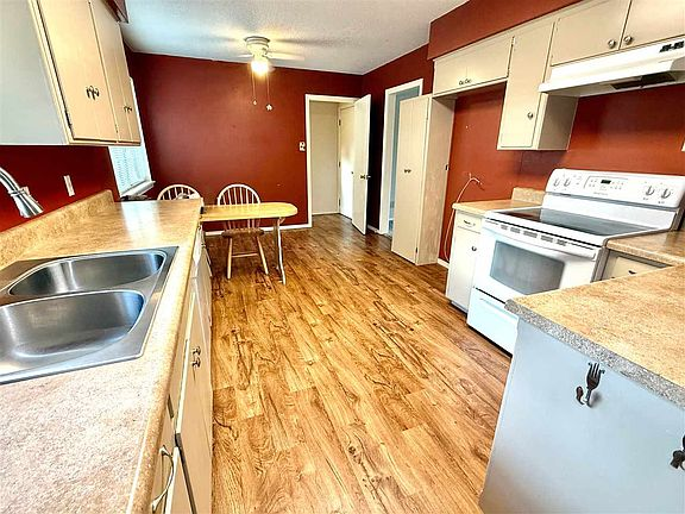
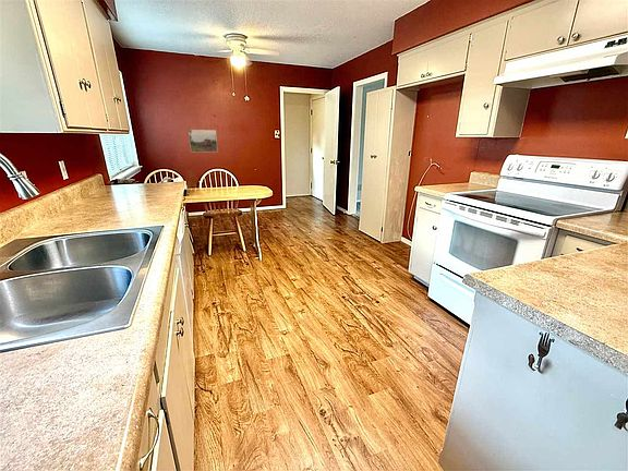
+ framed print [188,129,219,153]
